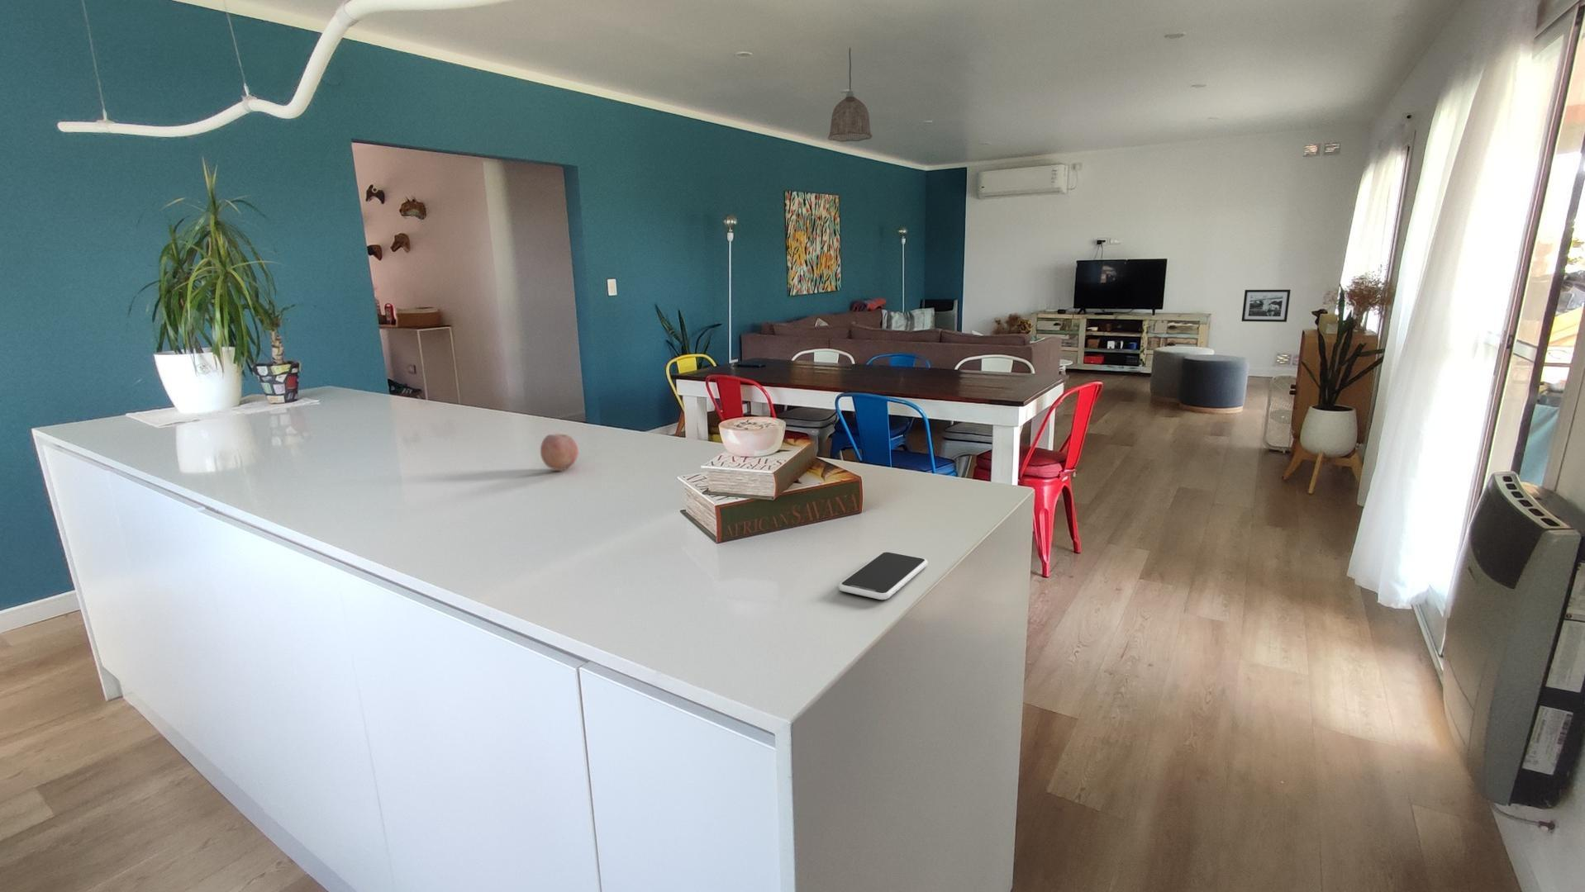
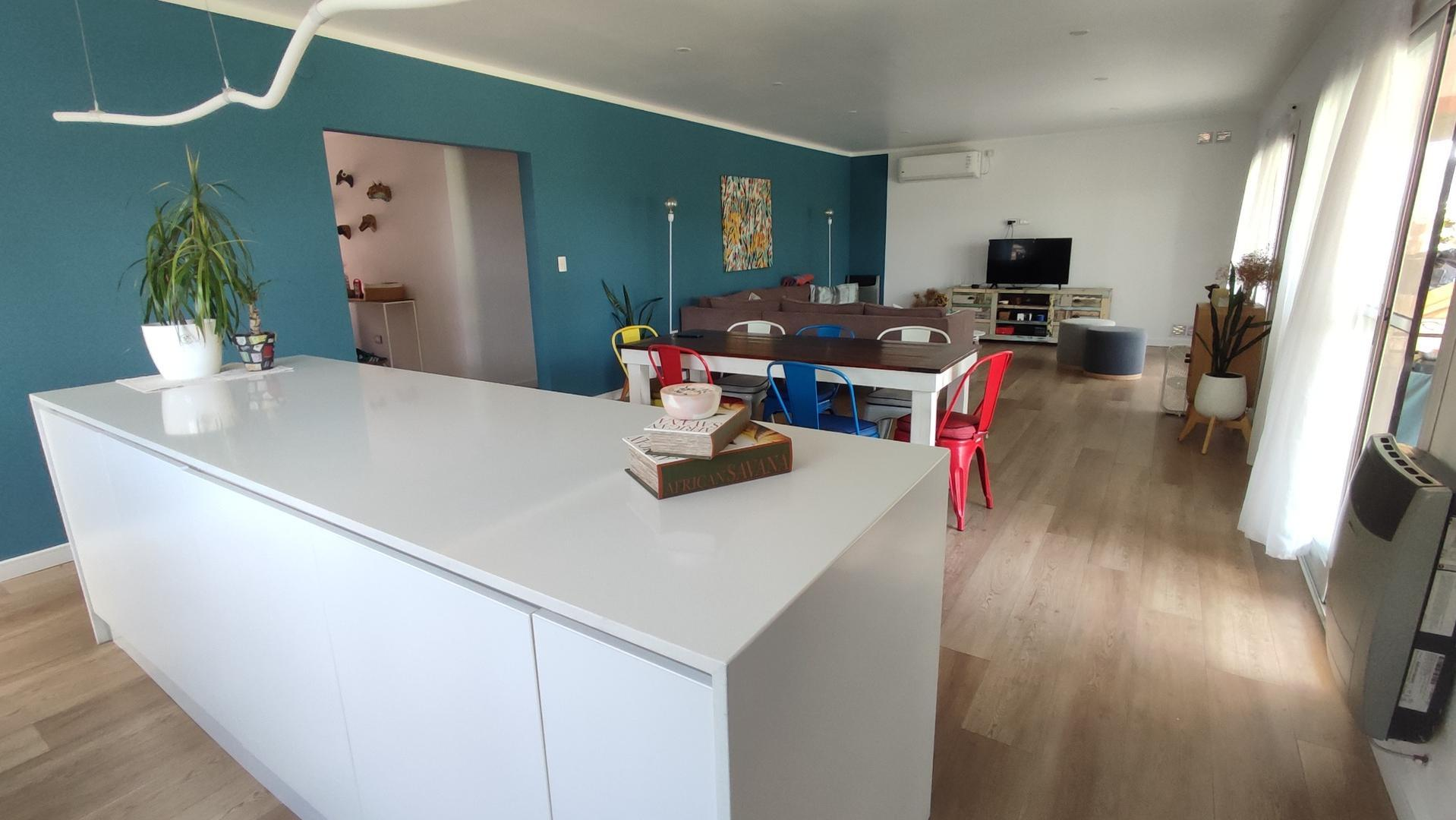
- fruit [540,433,579,472]
- smartphone [838,550,927,600]
- pendant lamp [827,47,873,143]
- picture frame [1241,289,1292,323]
